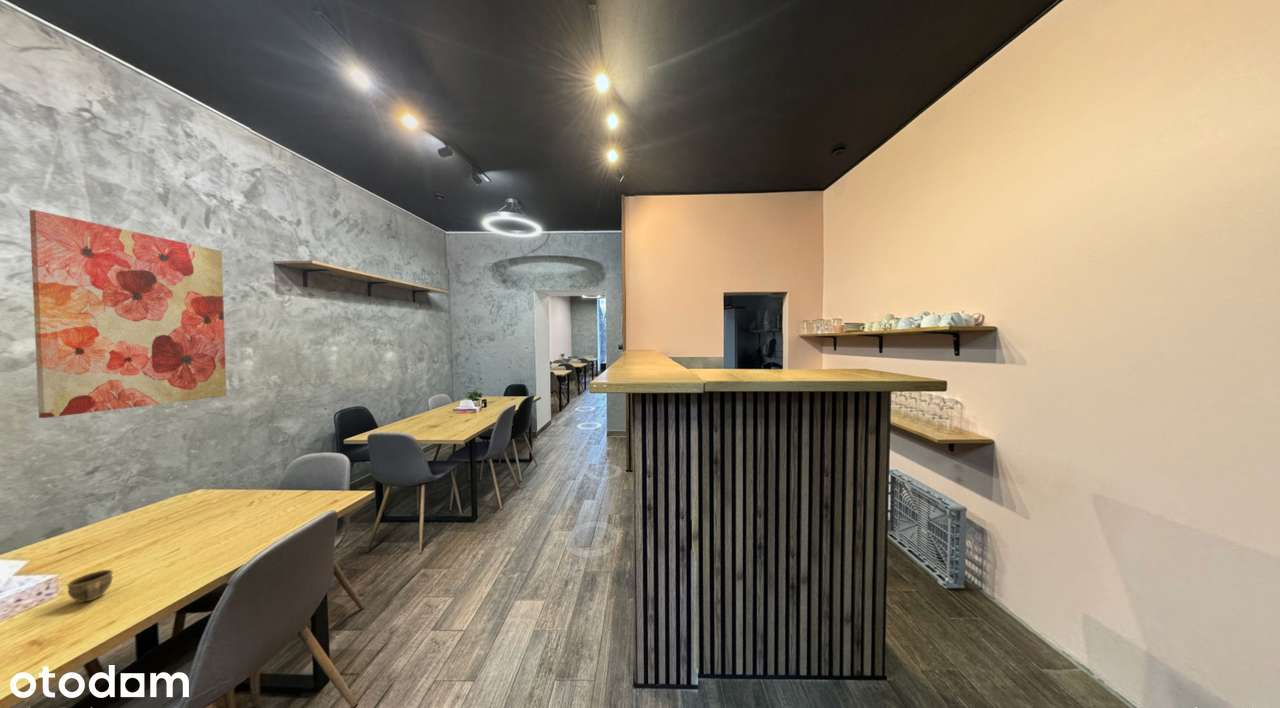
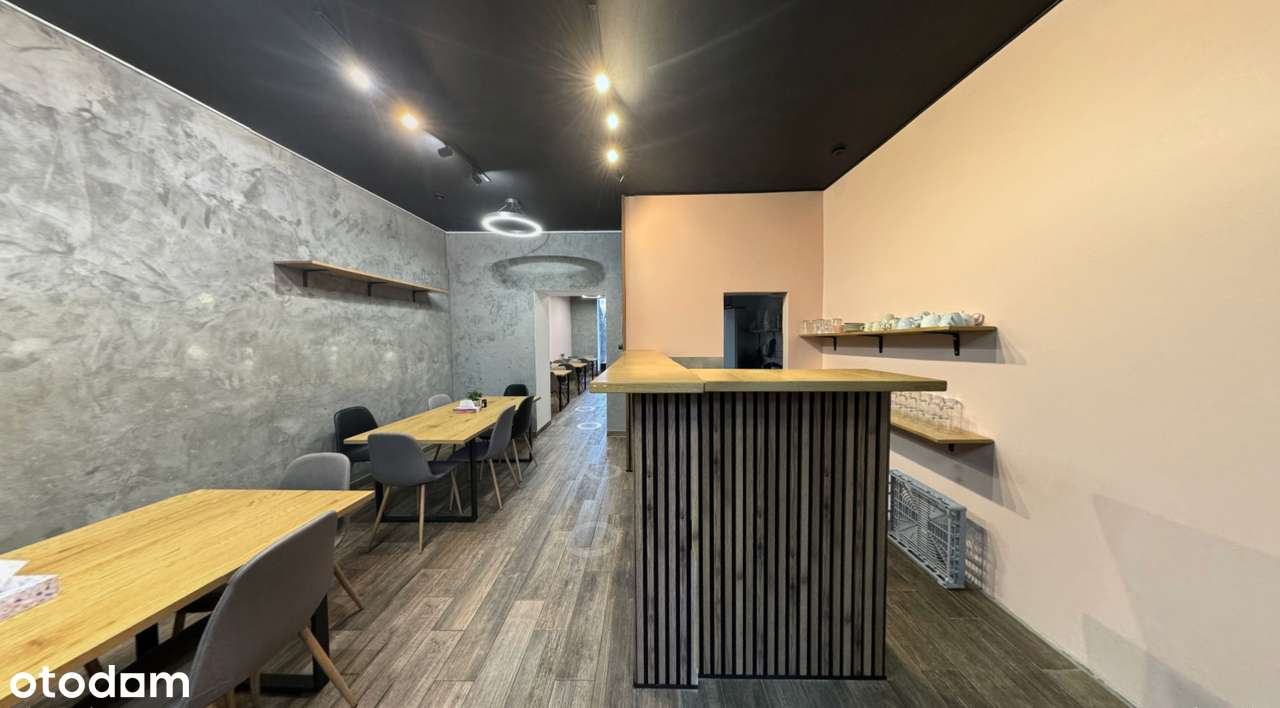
- cup [66,569,114,603]
- wall art [29,209,228,419]
